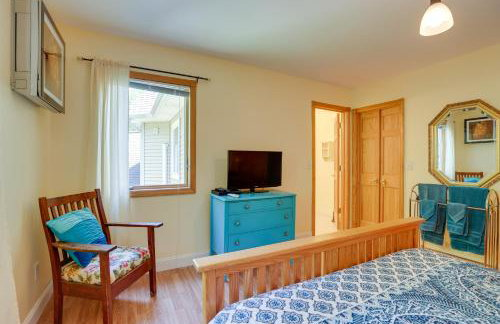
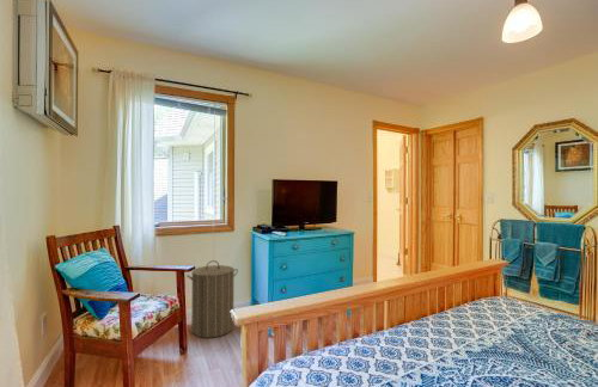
+ laundry hamper [185,259,239,339]
